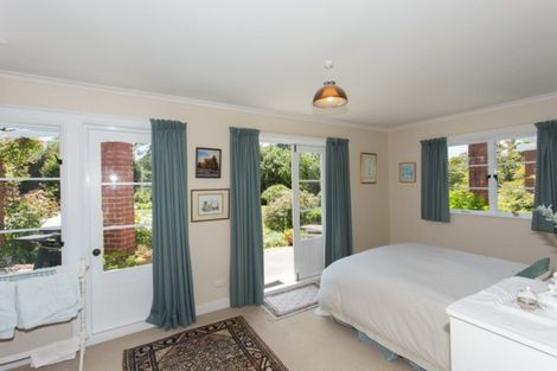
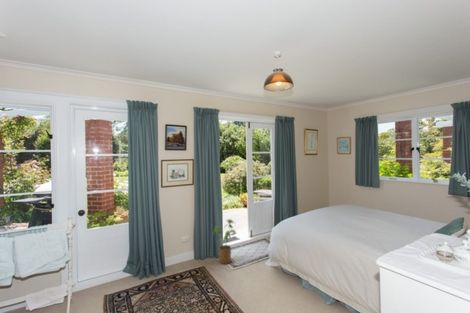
+ house plant [212,218,237,265]
